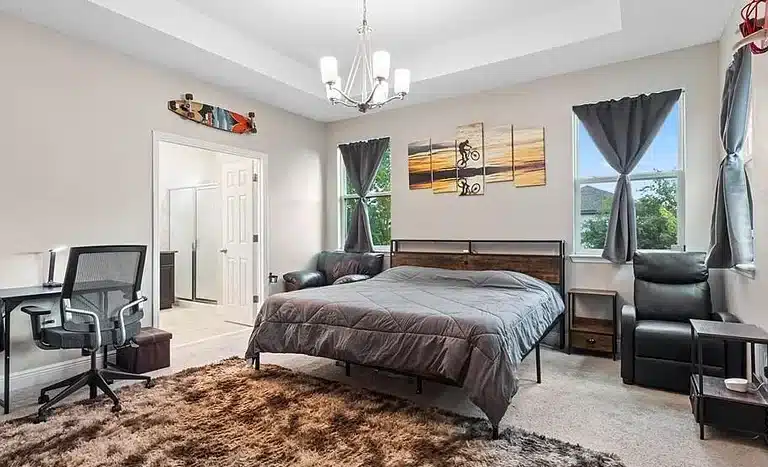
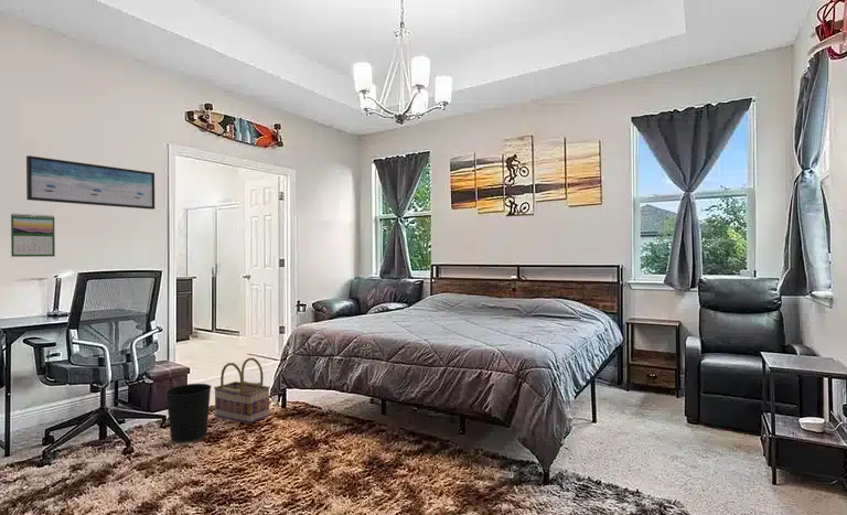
+ basket [213,357,271,425]
+ wall art [25,154,156,211]
+ wastebasket [164,383,213,444]
+ calendar [10,212,56,258]
